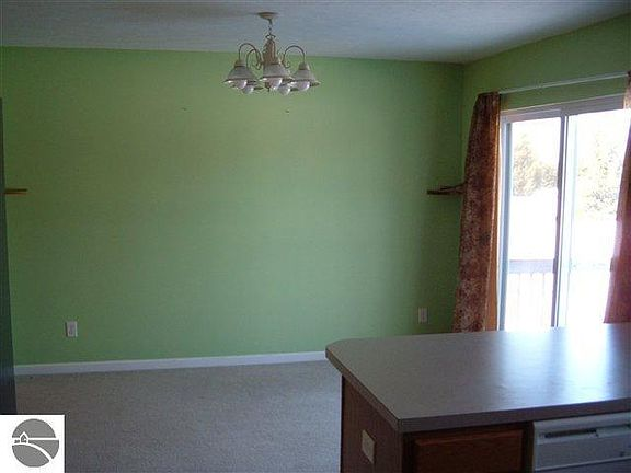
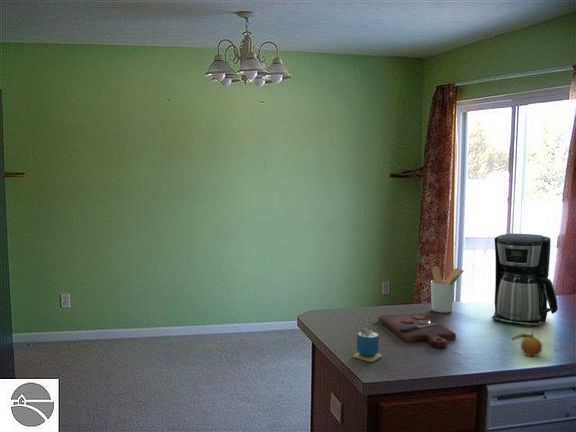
+ fruit [510,329,543,357]
+ utensil holder [430,265,465,314]
+ cutting board [377,313,457,349]
+ coffee maker [491,233,559,328]
+ cup [352,316,383,363]
